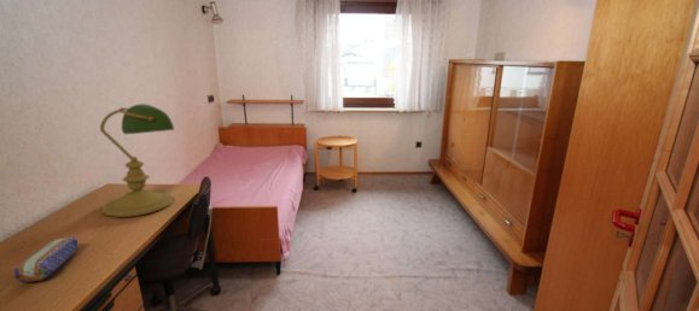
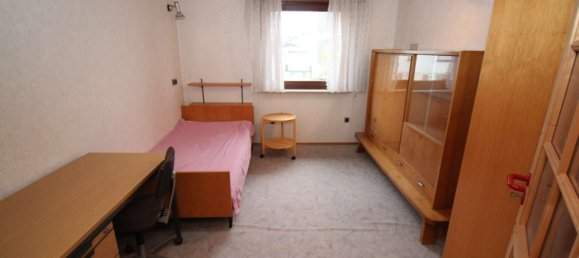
- pencil case [13,236,78,283]
- desk lamp [99,102,175,218]
